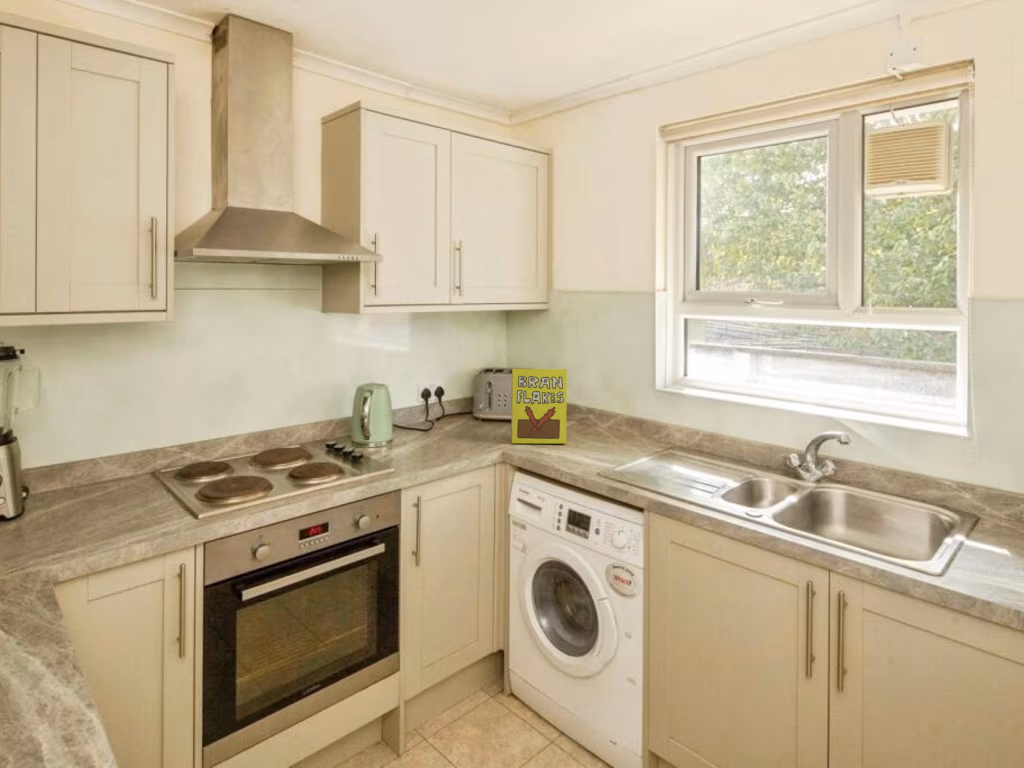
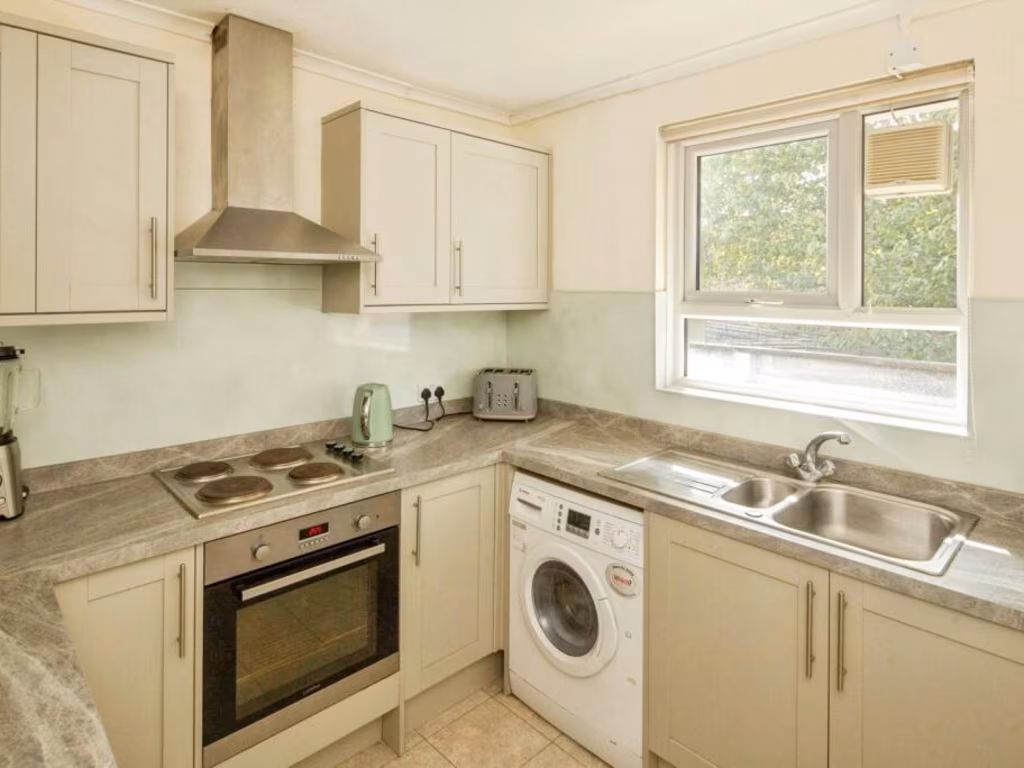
- cereal box [510,368,568,444]
